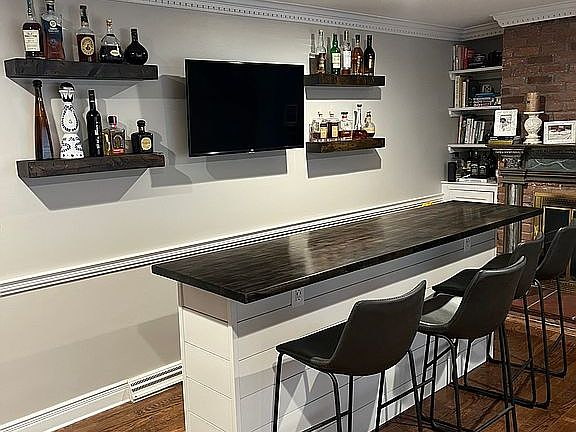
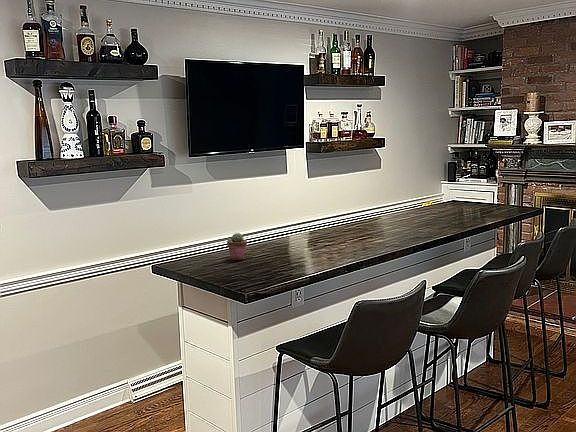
+ potted succulent [226,232,248,261]
